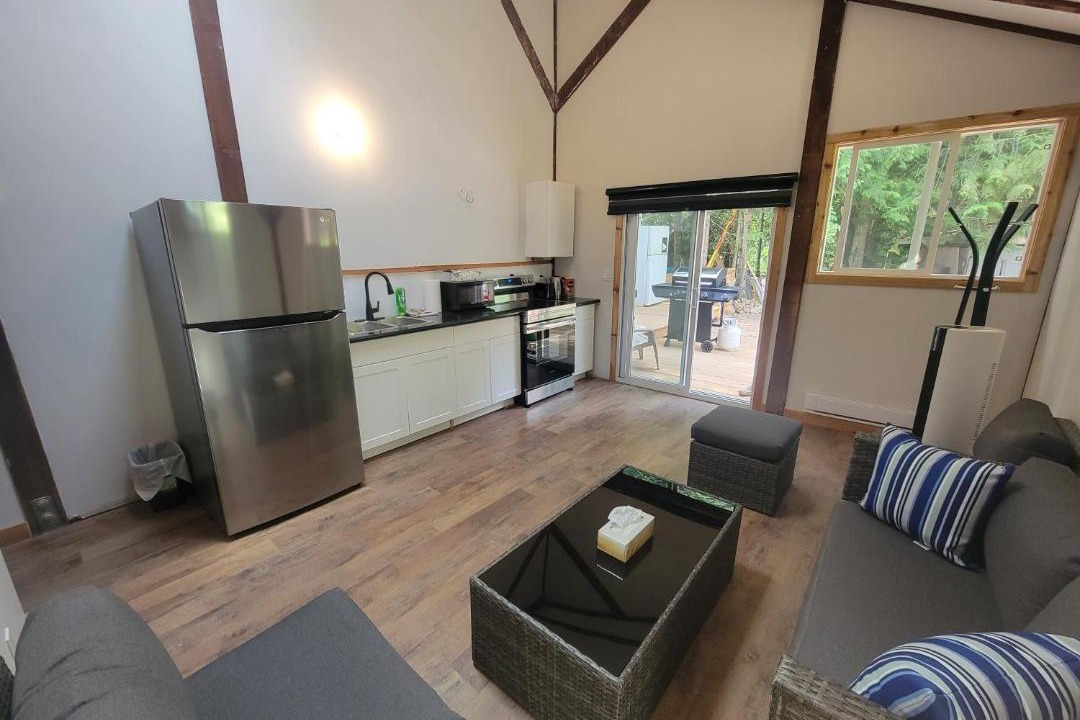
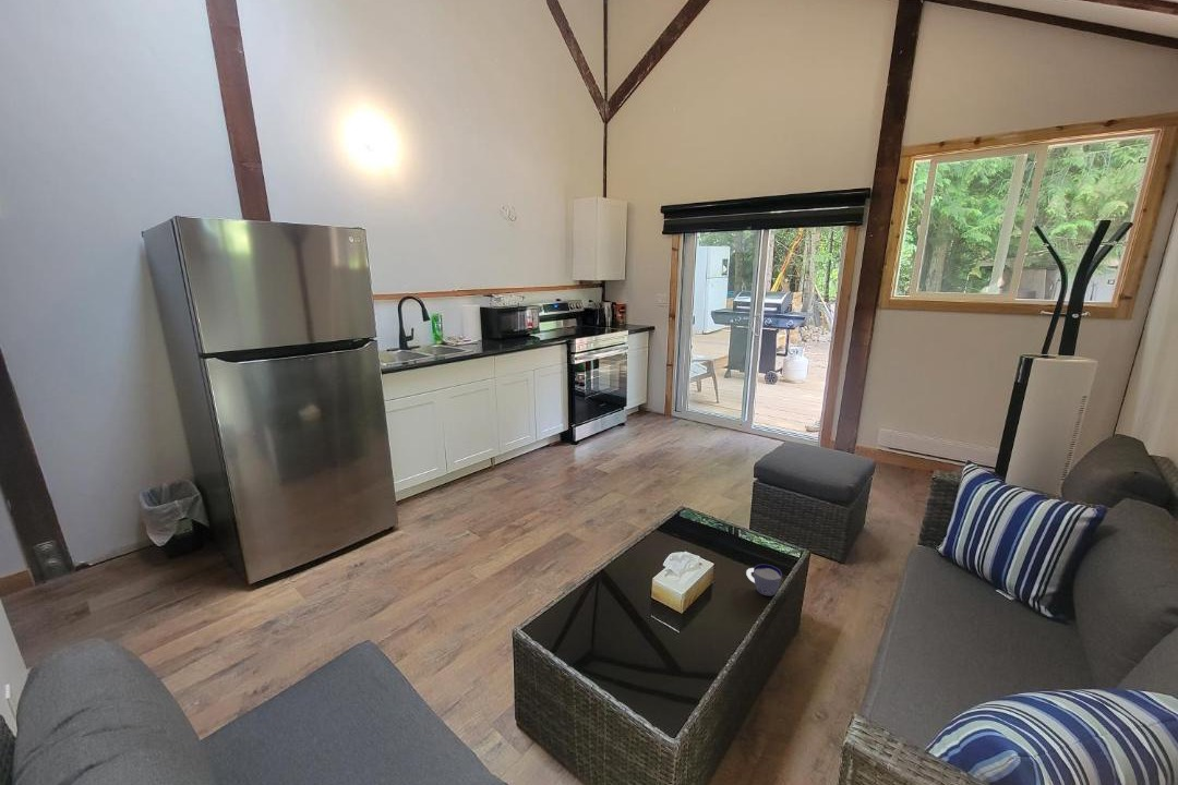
+ cup [745,564,783,597]
